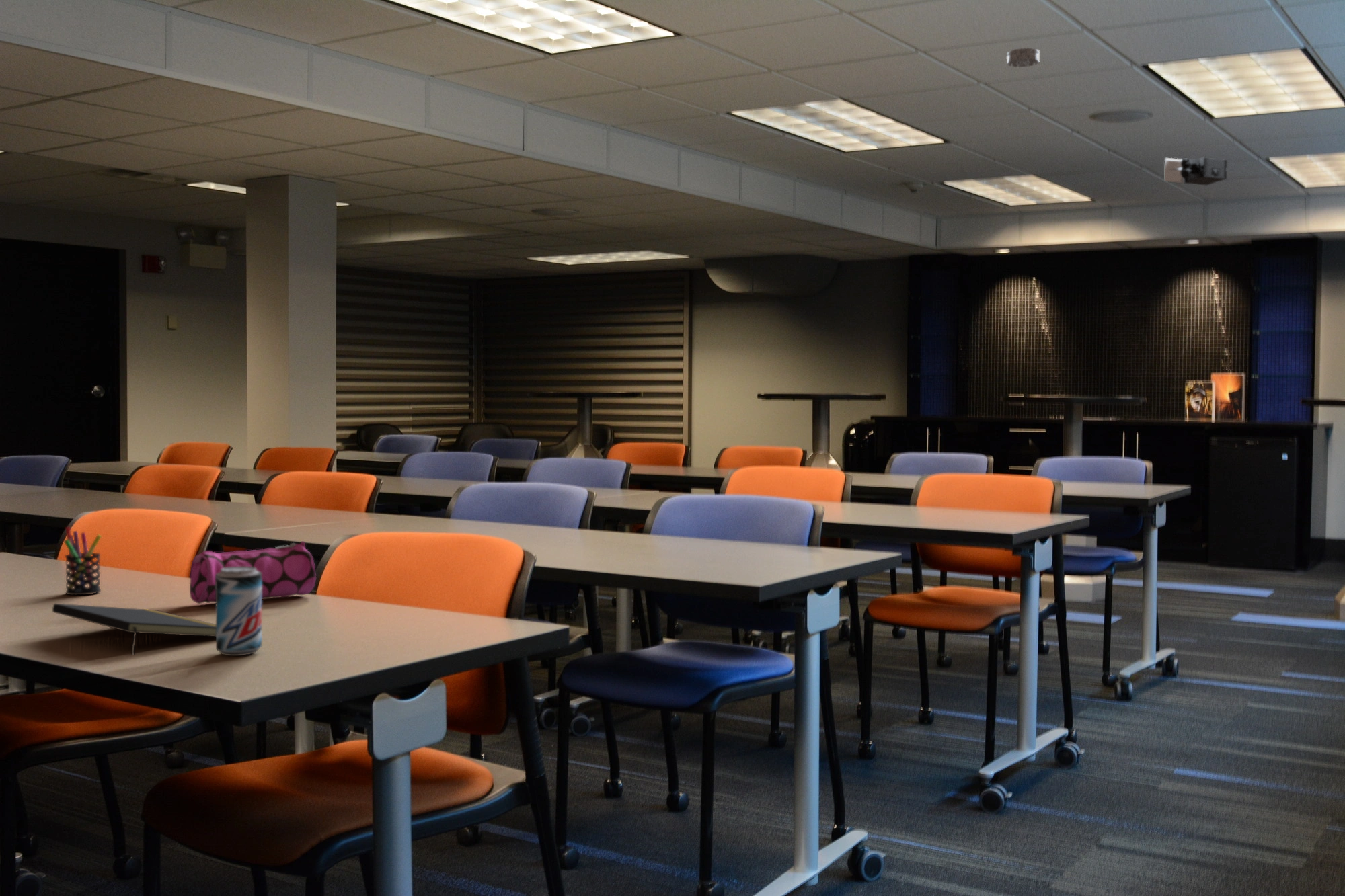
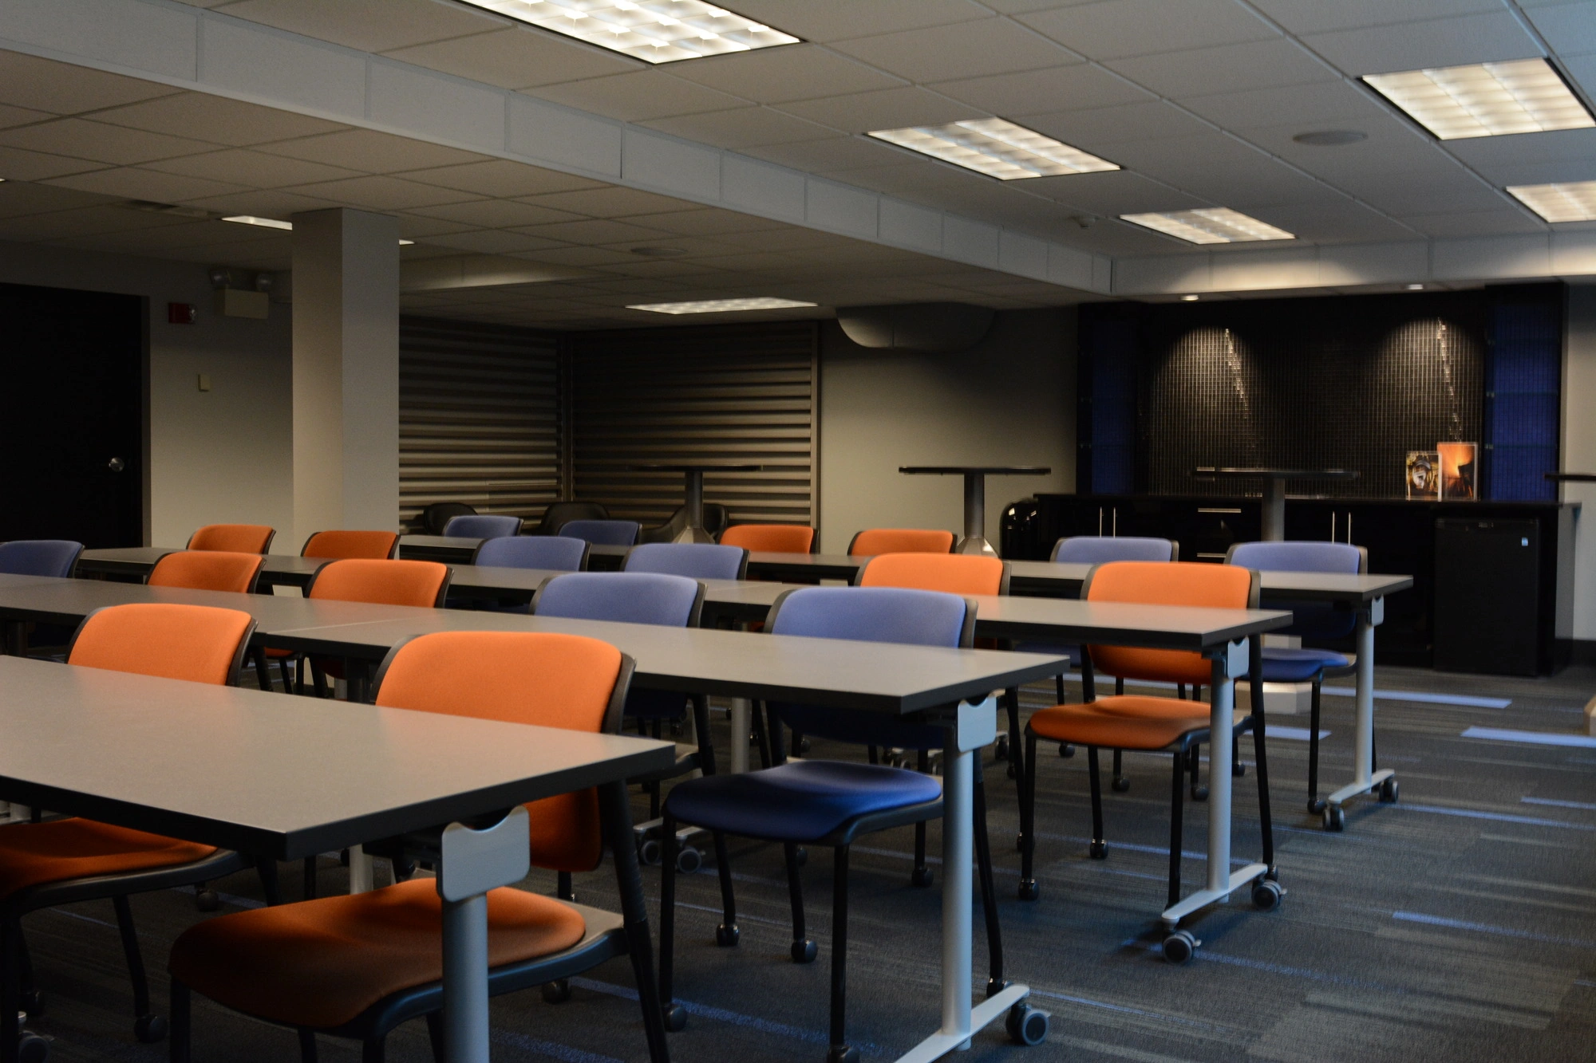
- notepad [52,603,216,655]
- smoke detector [1006,47,1040,68]
- beer can [215,567,262,657]
- pen holder [63,526,102,596]
- pencil case [189,540,317,604]
- projector [1164,157,1228,186]
